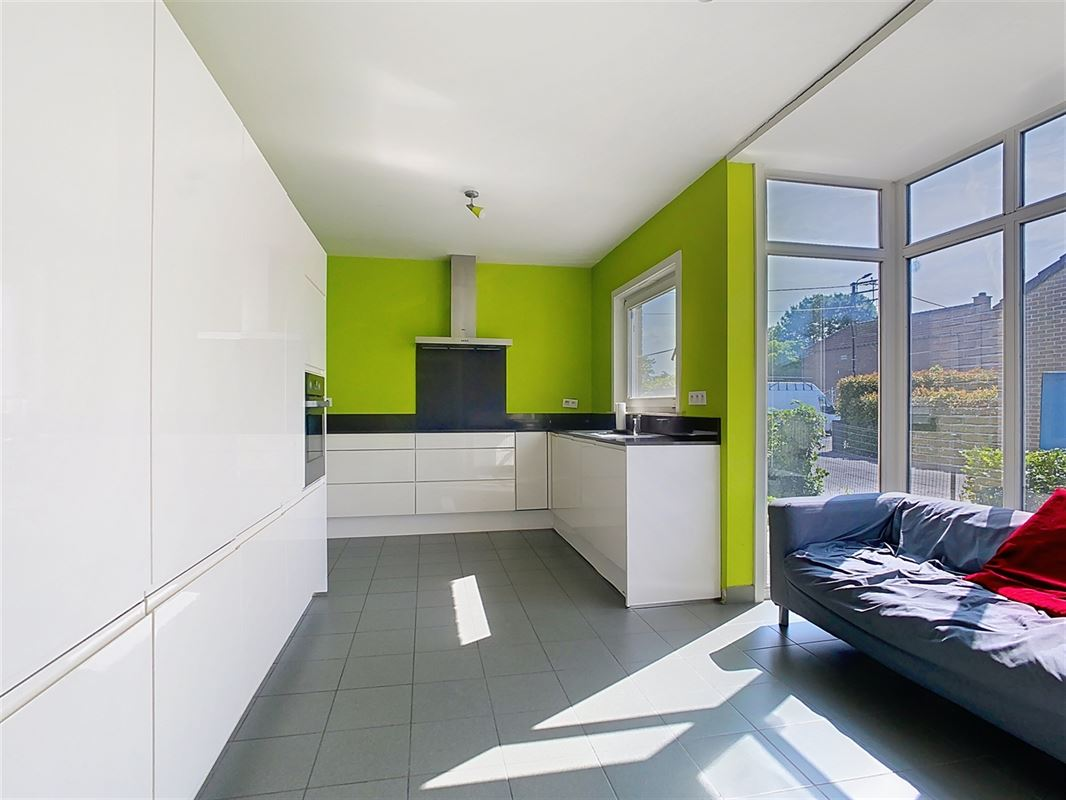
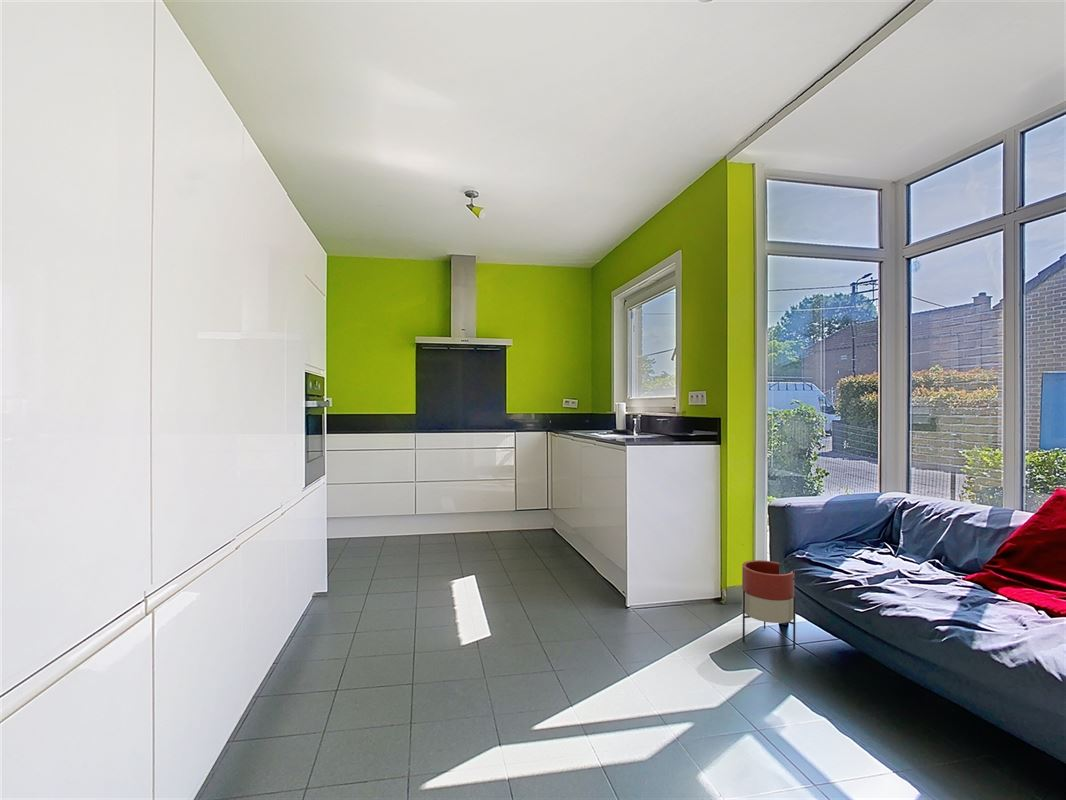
+ planter [741,559,797,650]
